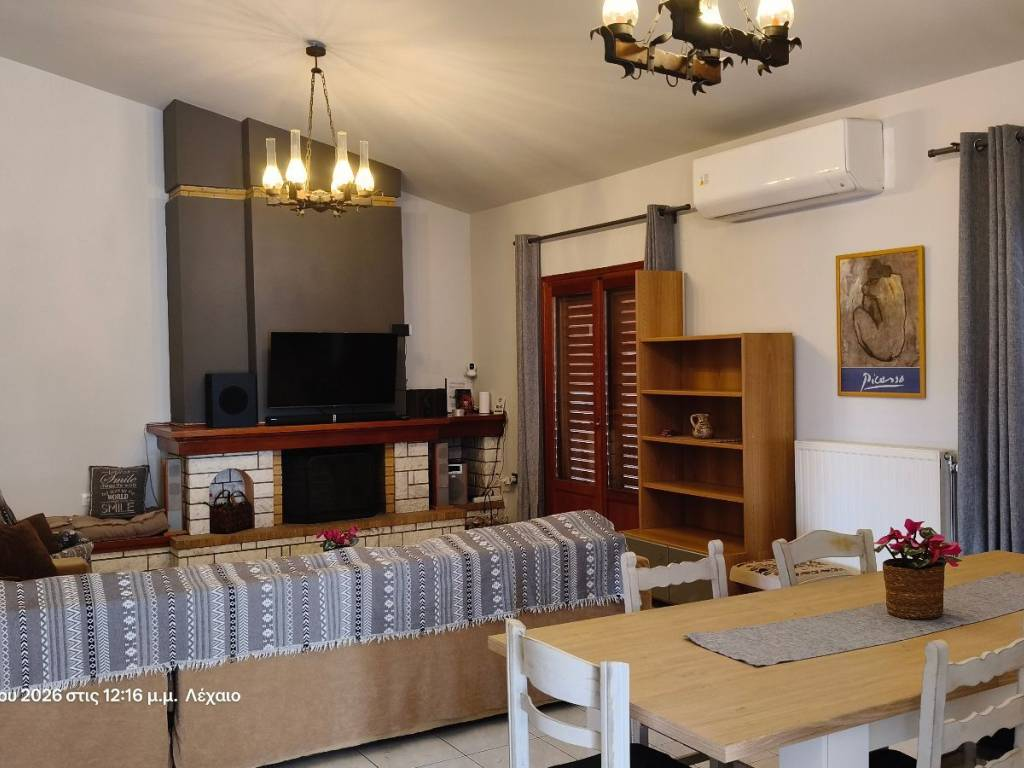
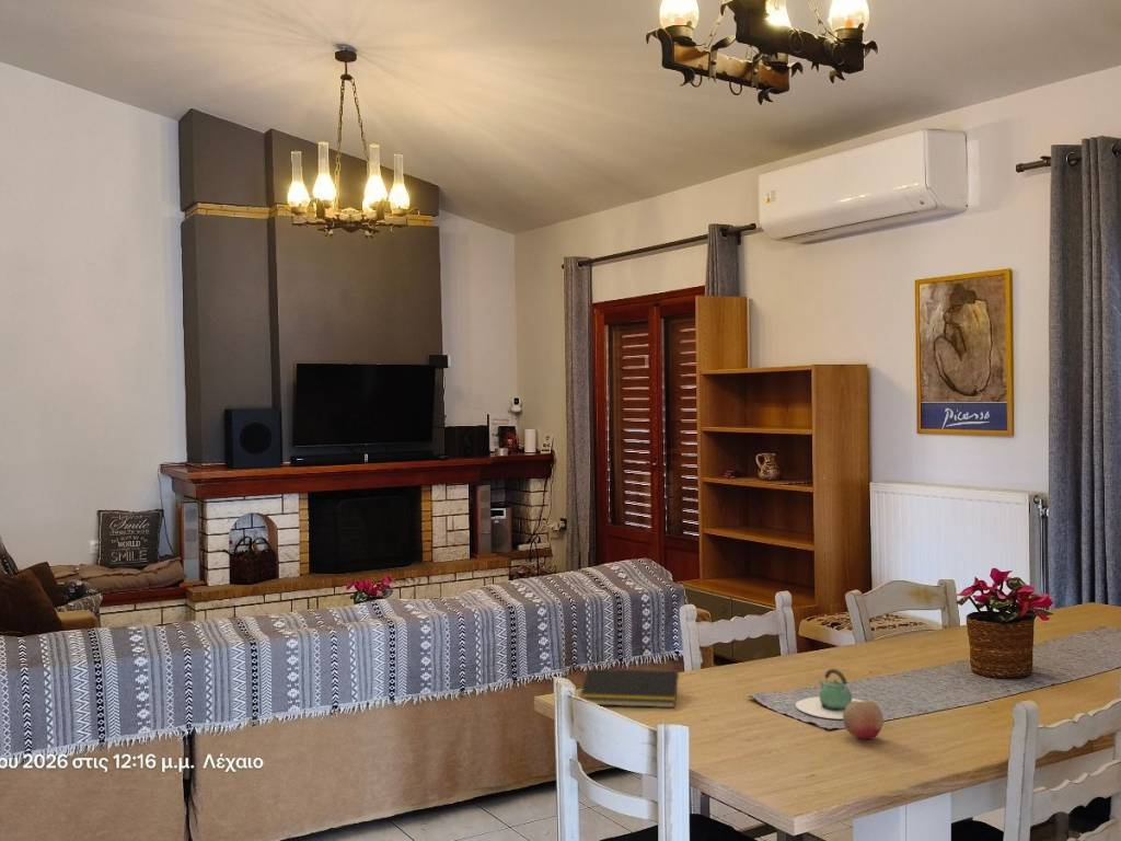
+ teapot [795,668,865,719]
+ fruit [842,700,885,740]
+ notepad [578,668,680,708]
